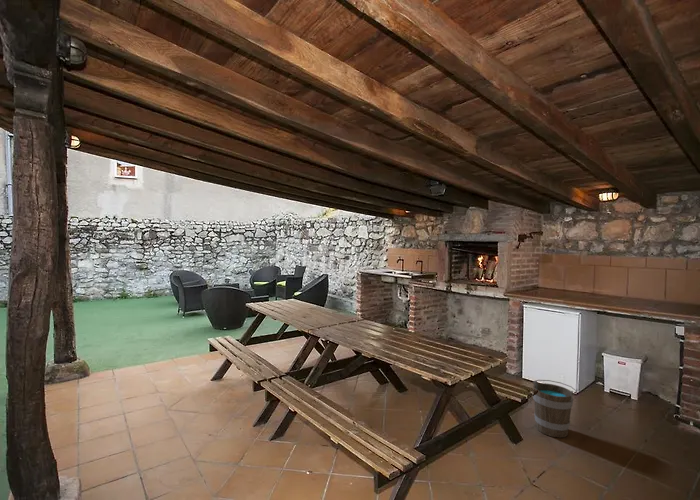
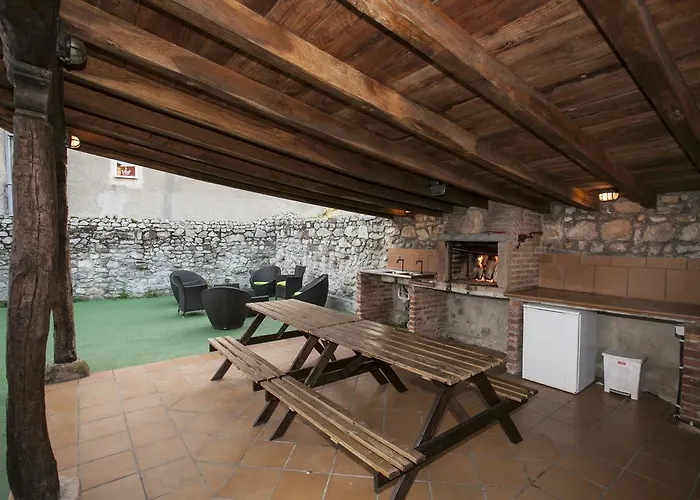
- bucket [532,379,578,439]
